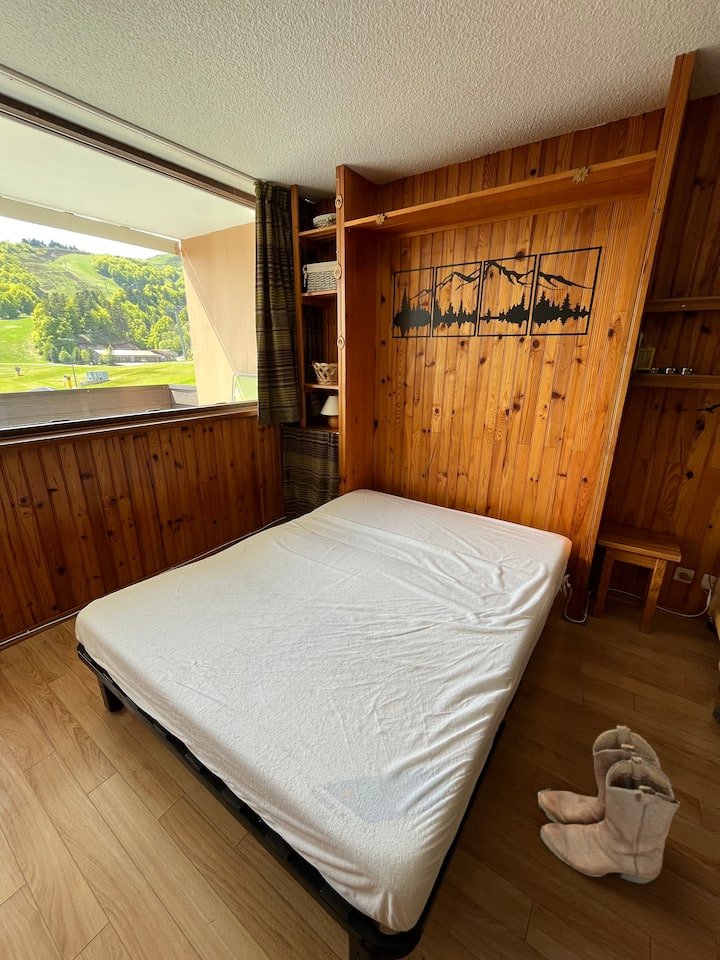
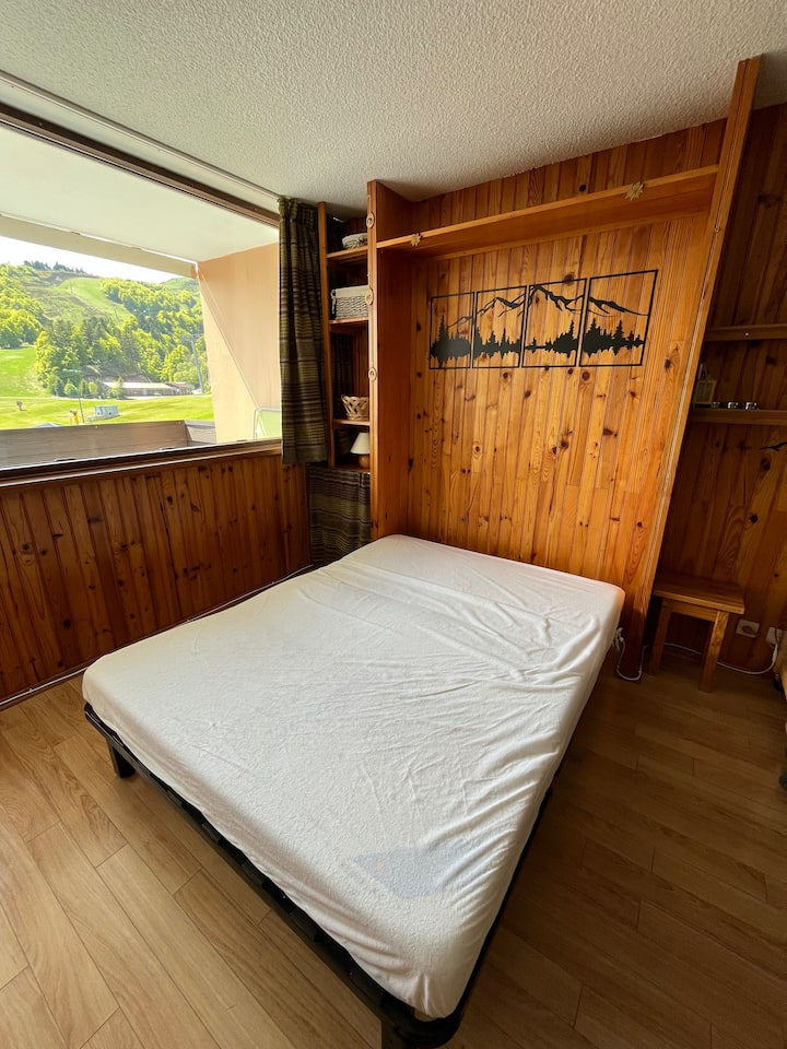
- boots [537,725,681,884]
